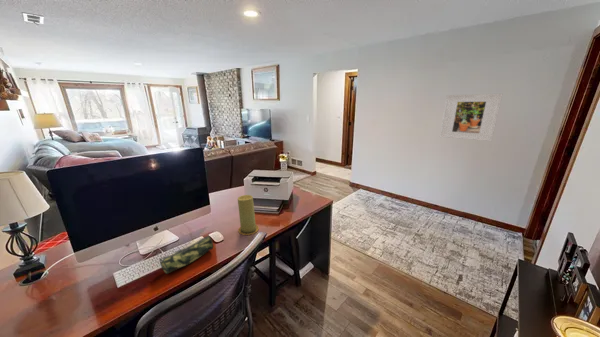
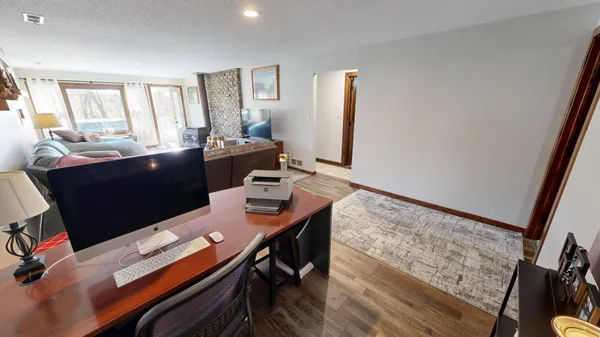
- candle [237,194,260,236]
- pencil case [159,235,214,275]
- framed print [439,93,503,142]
